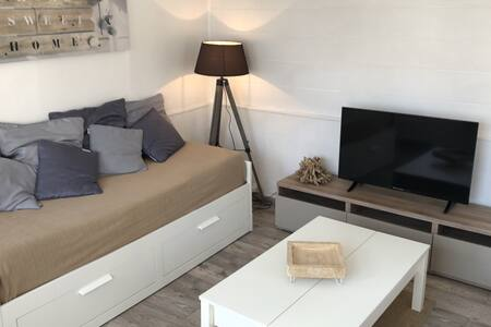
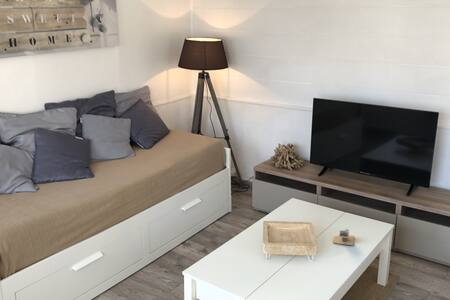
+ kiosk [332,227,355,246]
